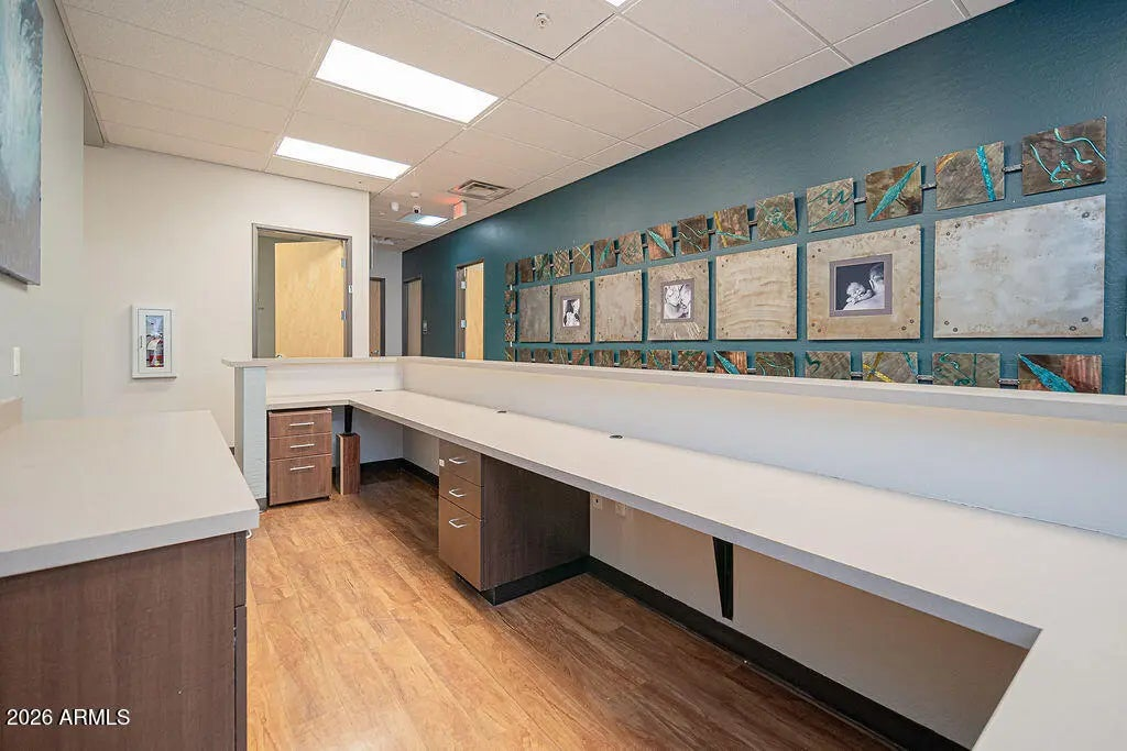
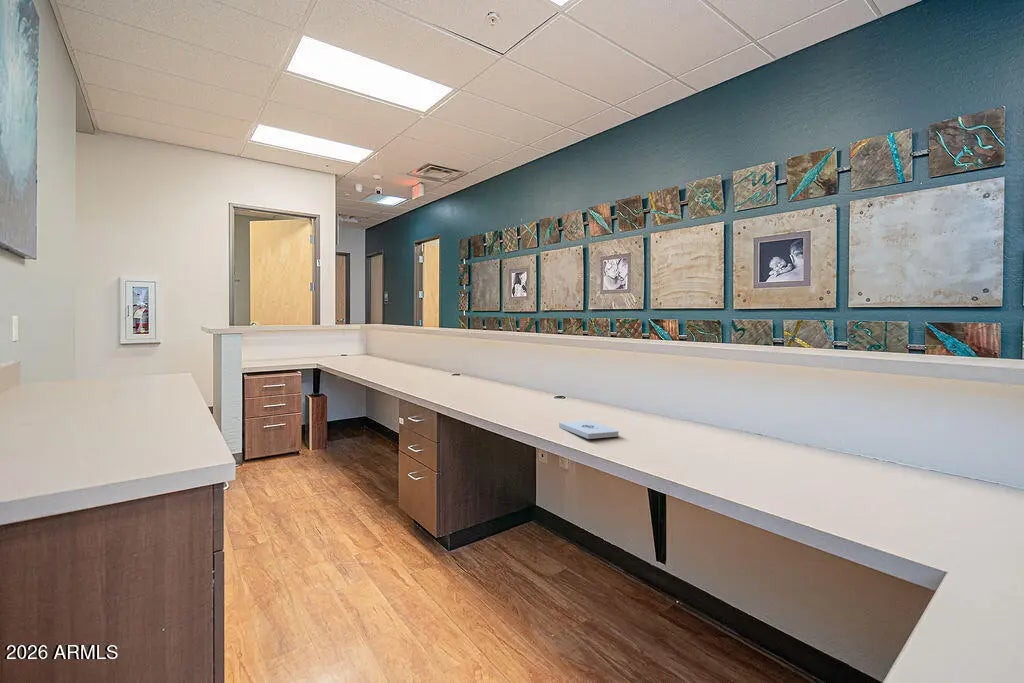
+ notepad [558,420,620,440]
